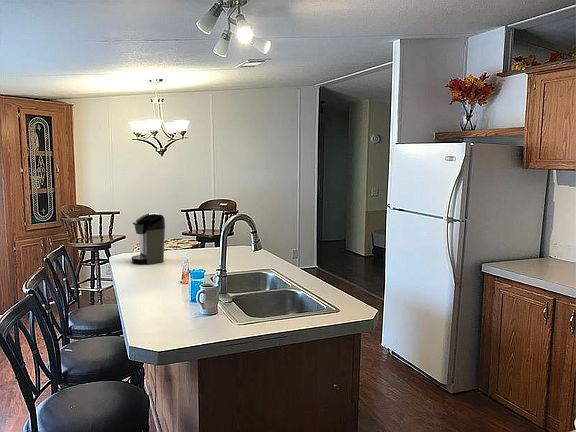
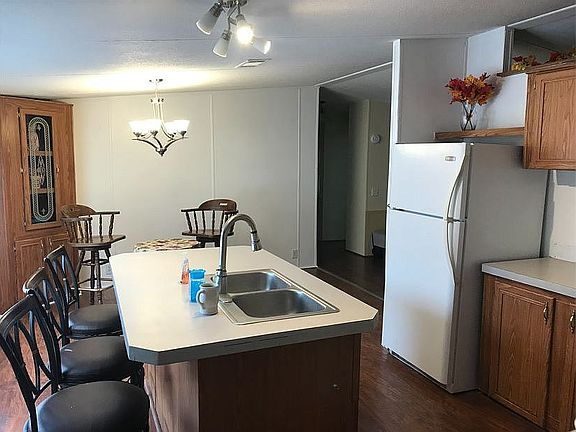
- coffee maker [131,212,166,265]
